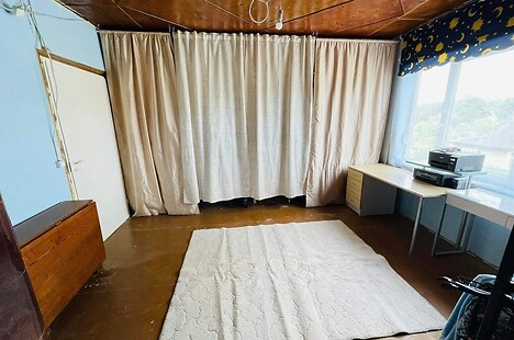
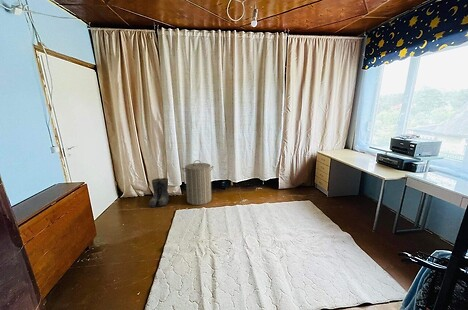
+ boots [148,177,171,208]
+ laundry hamper [181,159,214,206]
